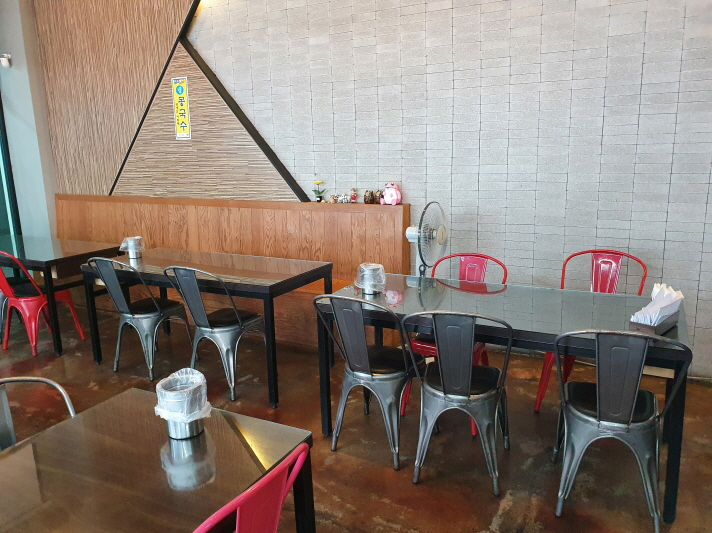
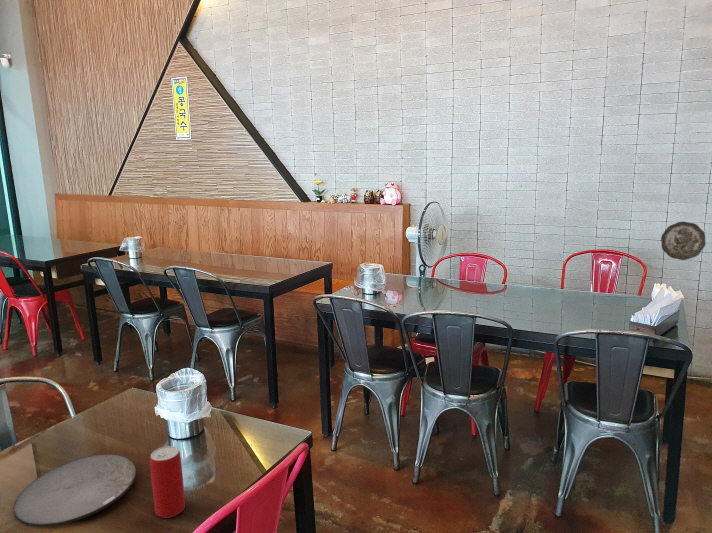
+ decorative plate [660,221,707,261]
+ plate [13,454,137,528]
+ beverage can [149,445,186,519]
